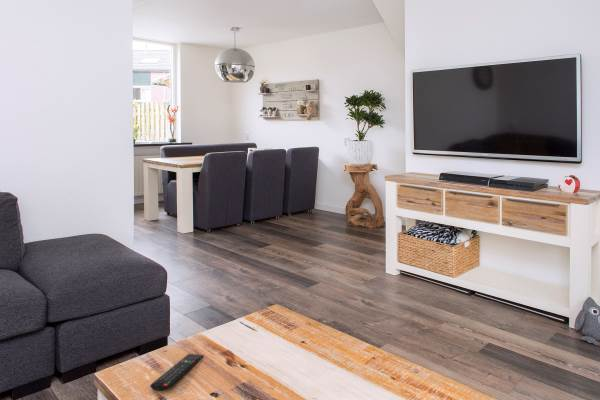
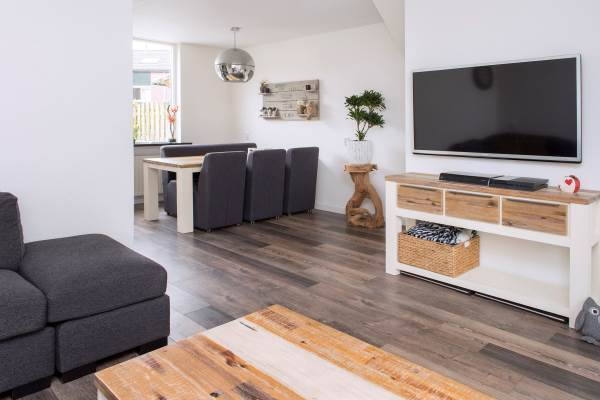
- remote control [149,353,204,392]
